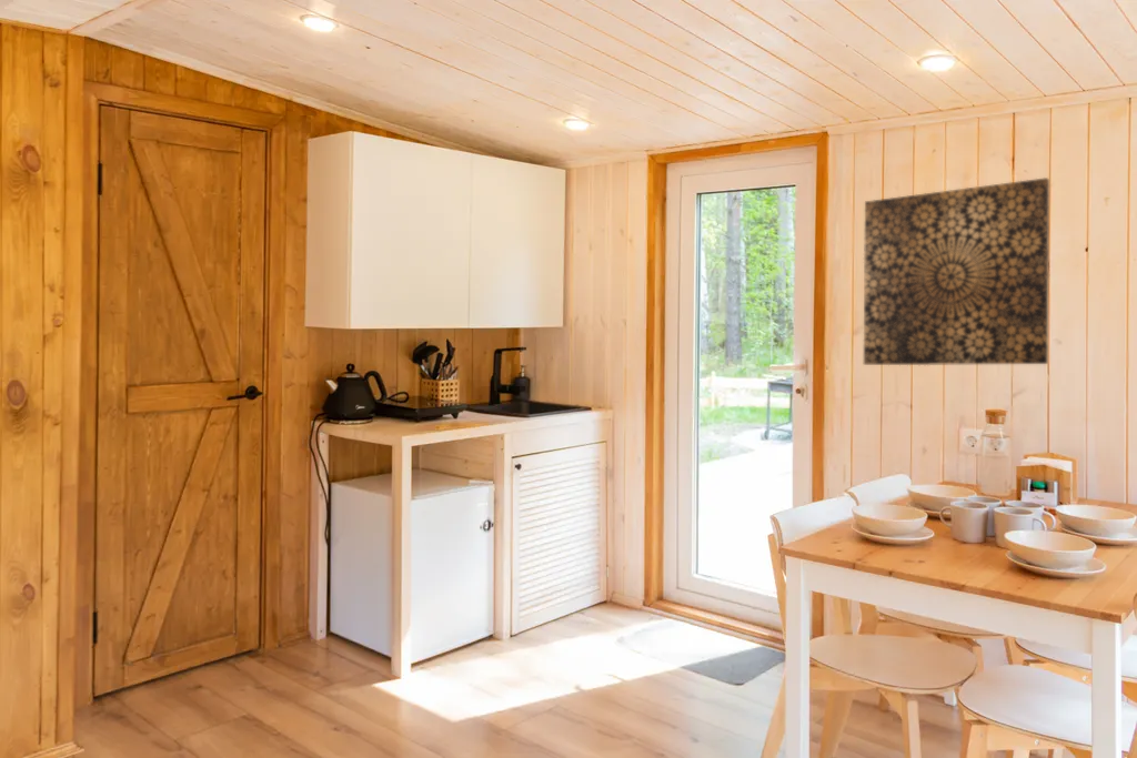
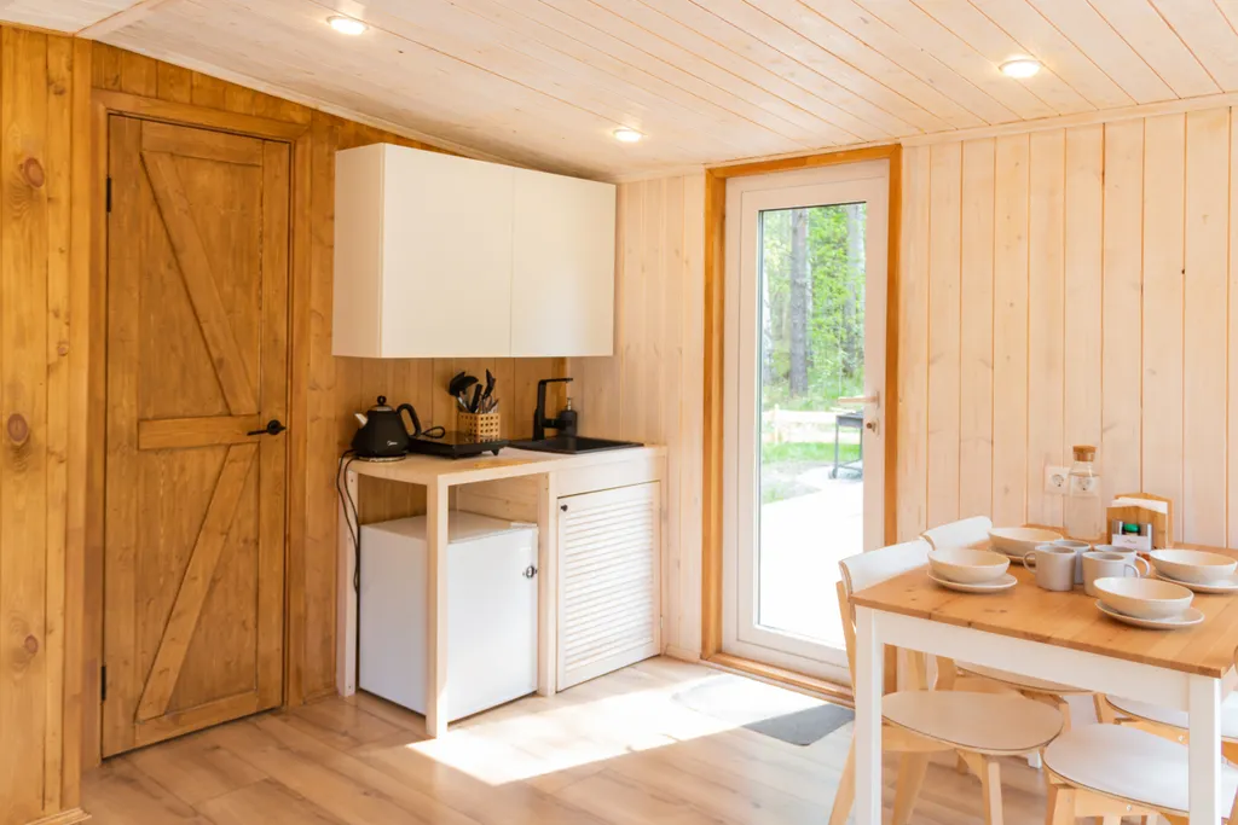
- wall art [863,176,1050,366]
